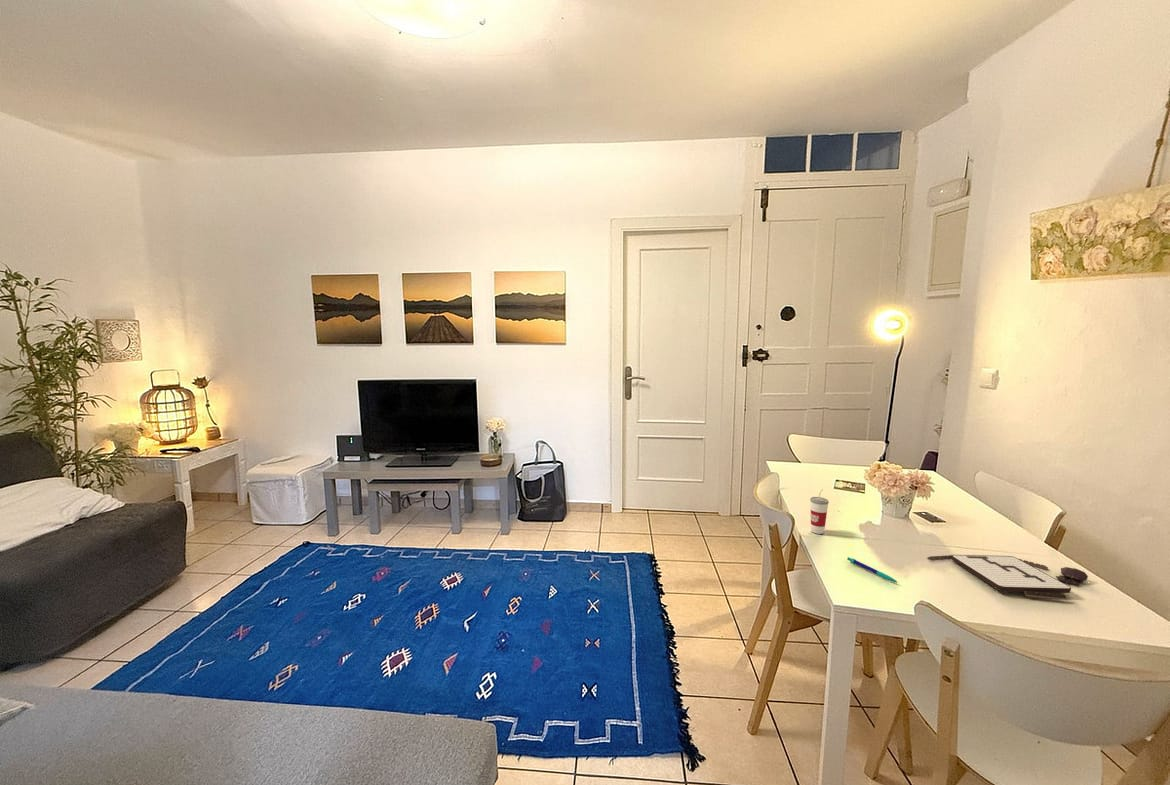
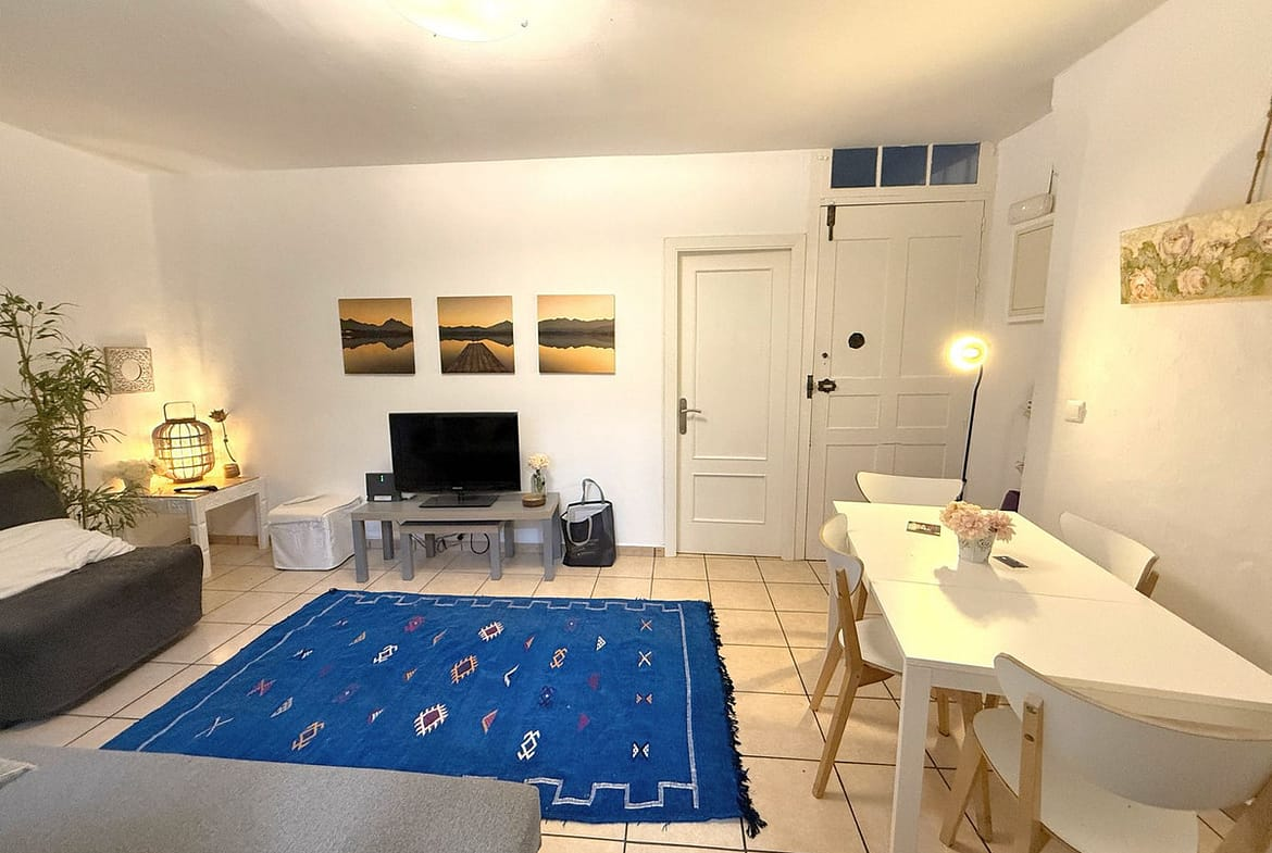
- pen [846,556,899,584]
- board game [926,554,1089,601]
- cup [809,488,830,535]
